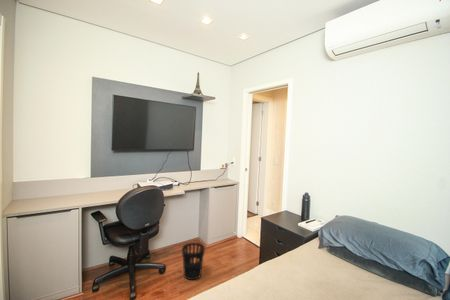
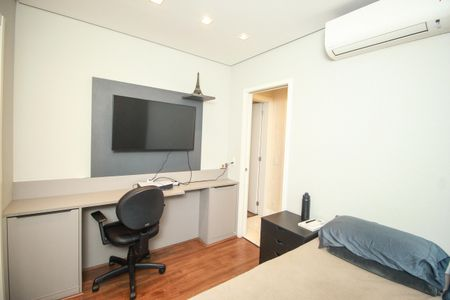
- wastebasket [181,242,206,281]
